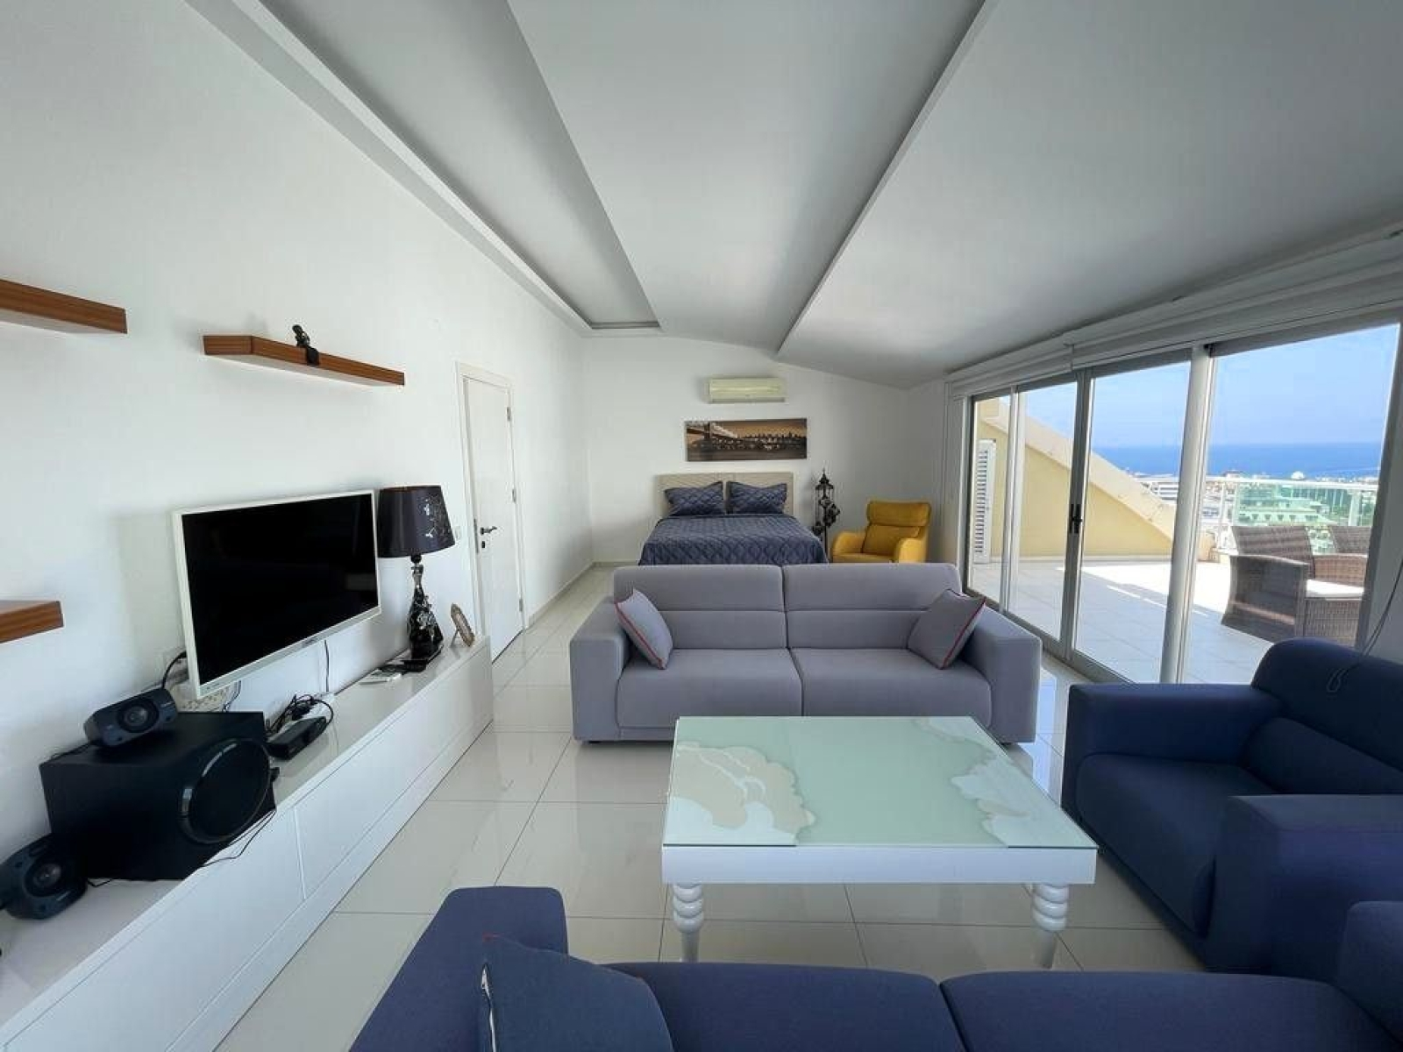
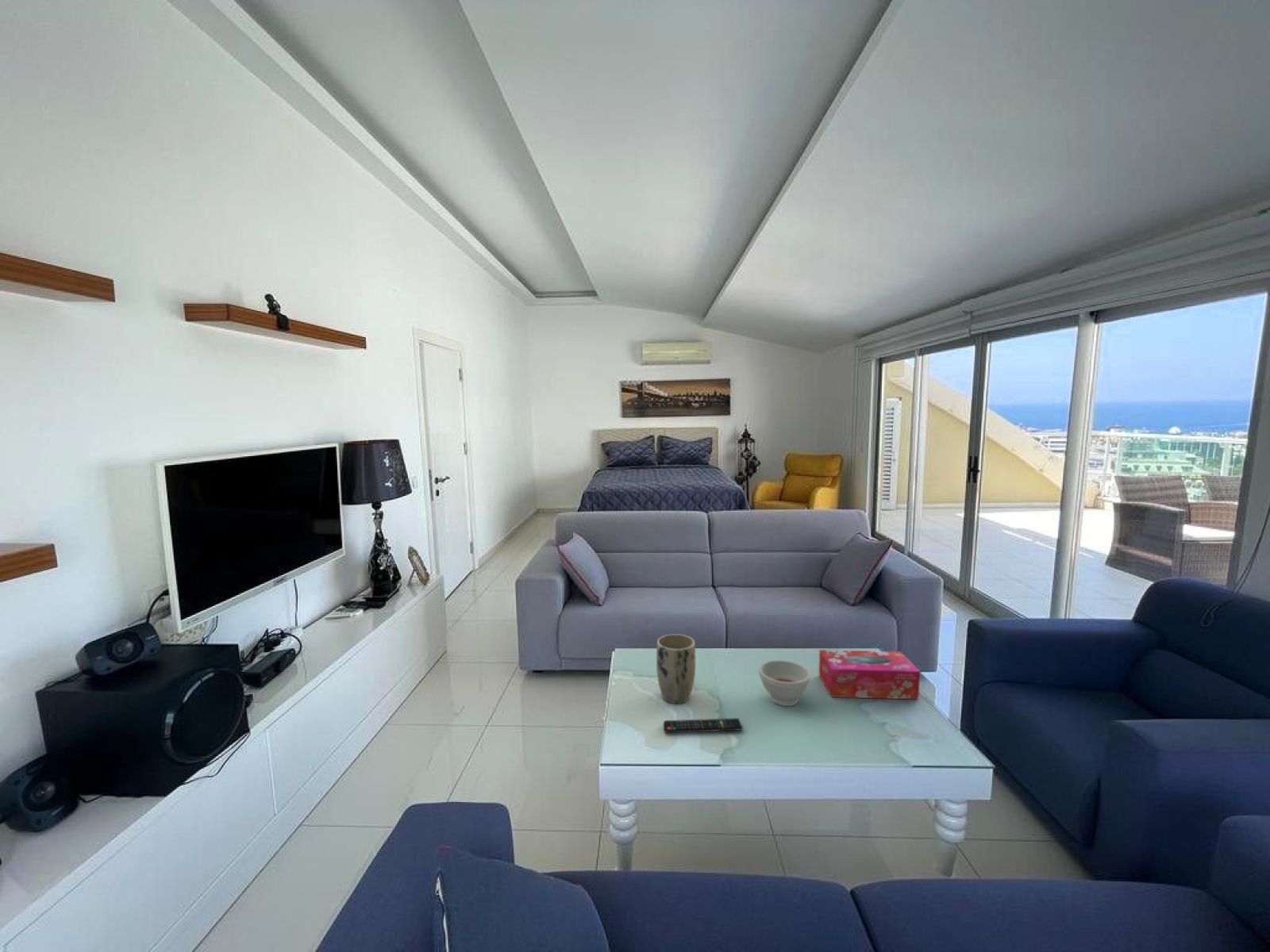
+ bowl [758,659,811,707]
+ plant pot [656,633,696,704]
+ tissue box [818,649,921,700]
+ remote control [663,717,744,733]
